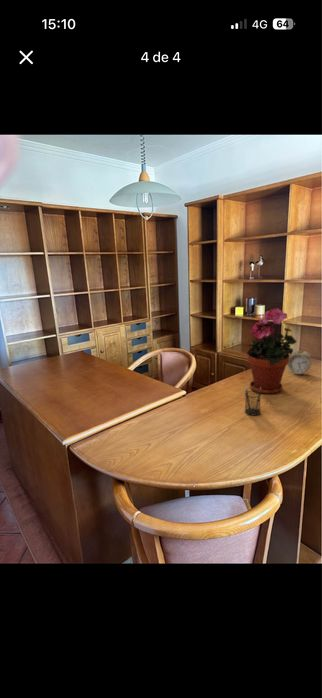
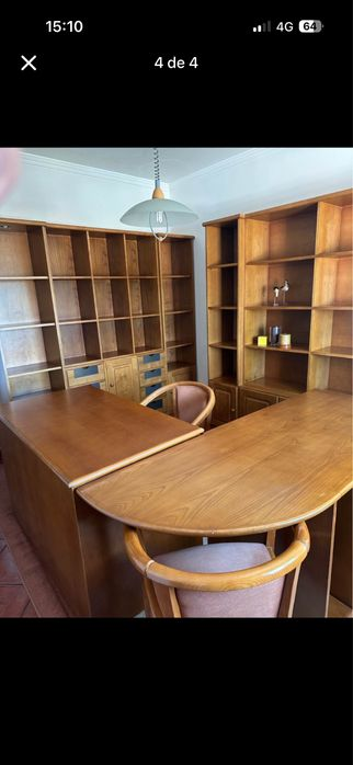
- pencil holder [244,386,262,417]
- alarm clock [286,346,312,376]
- potted plant [246,307,298,395]
